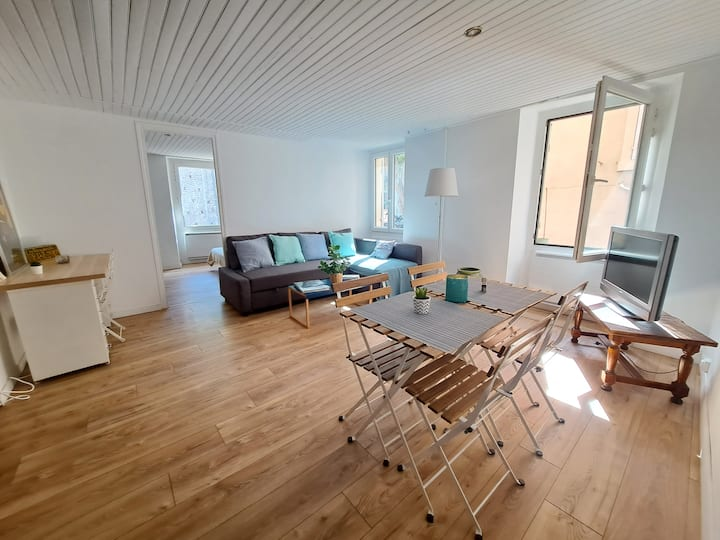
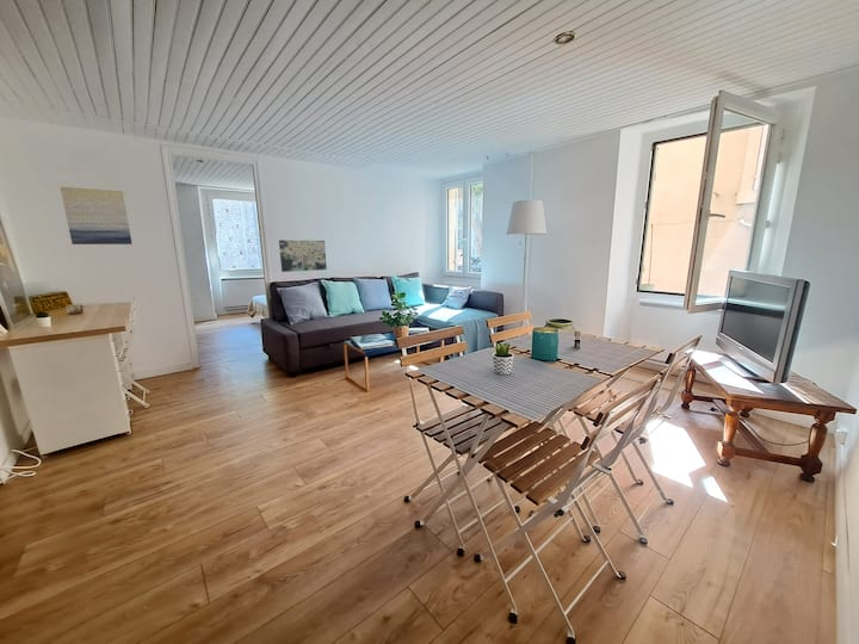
+ wall art [278,239,328,273]
+ wall art [60,186,134,246]
